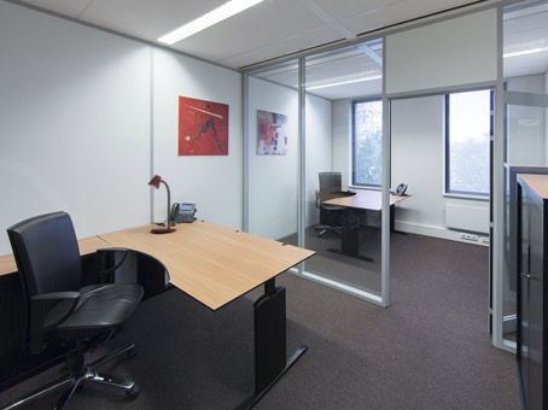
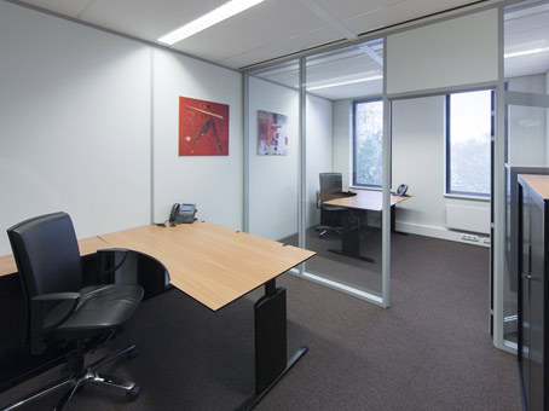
- desk lamp [147,174,177,233]
